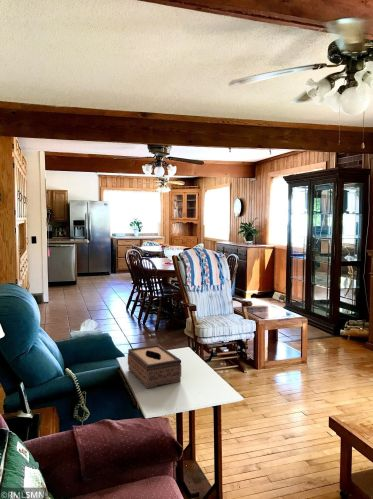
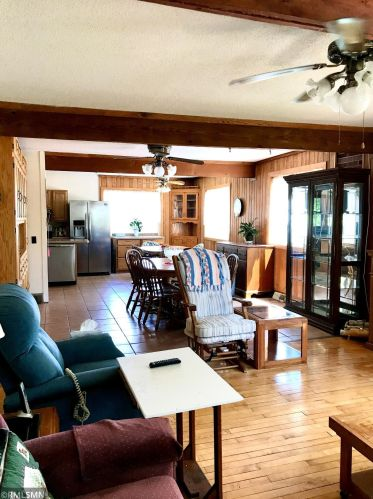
- tissue box [127,344,182,389]
